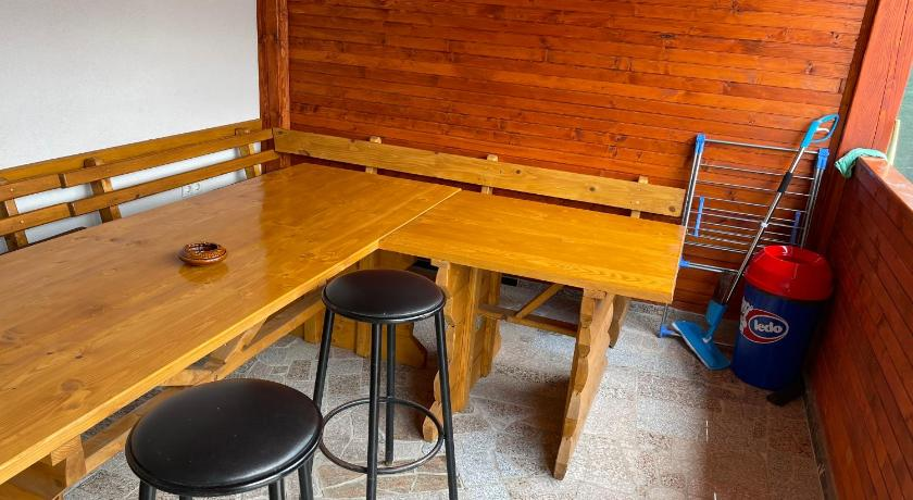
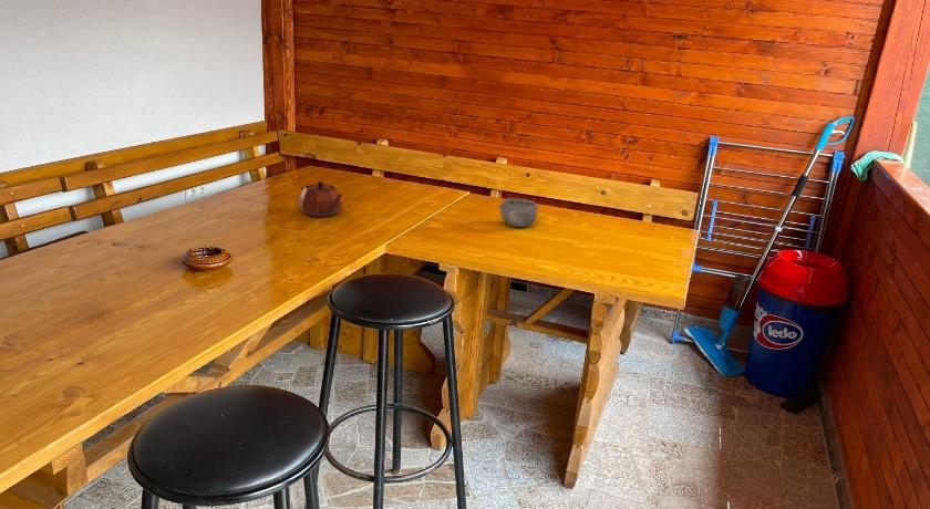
+ teapot [298,180,343,218]
+ bowl [498,197,539,228]
